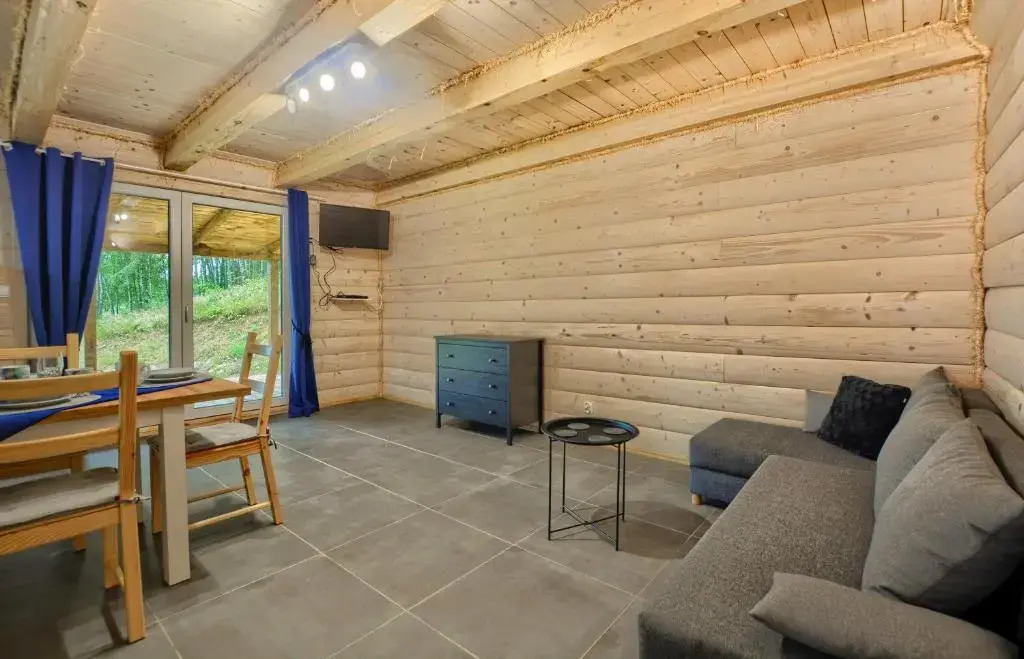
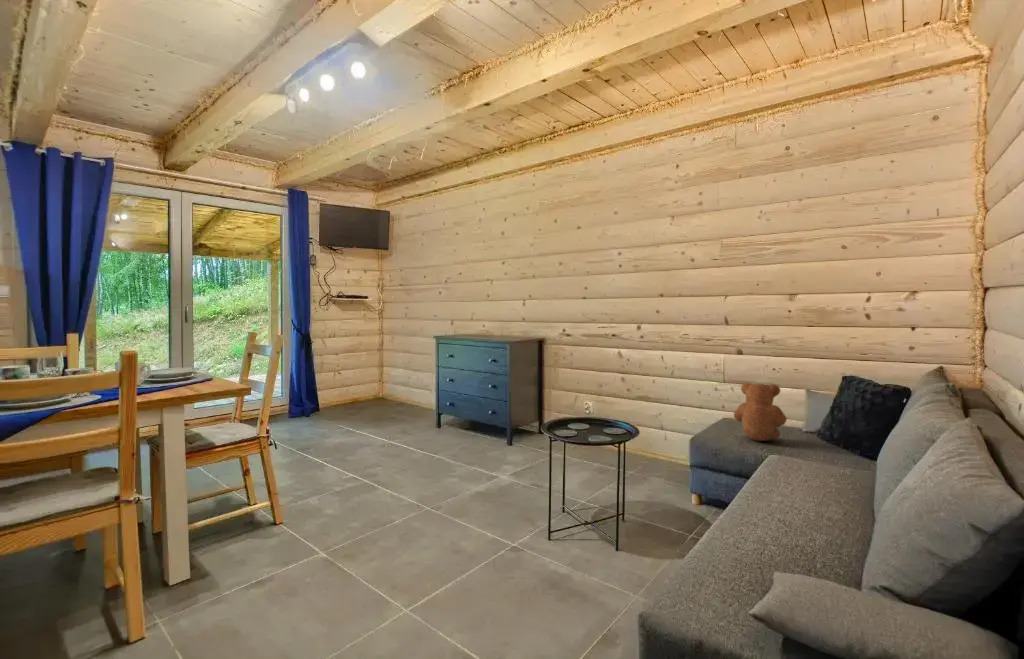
+ teddy bear [733,382,788,442]
